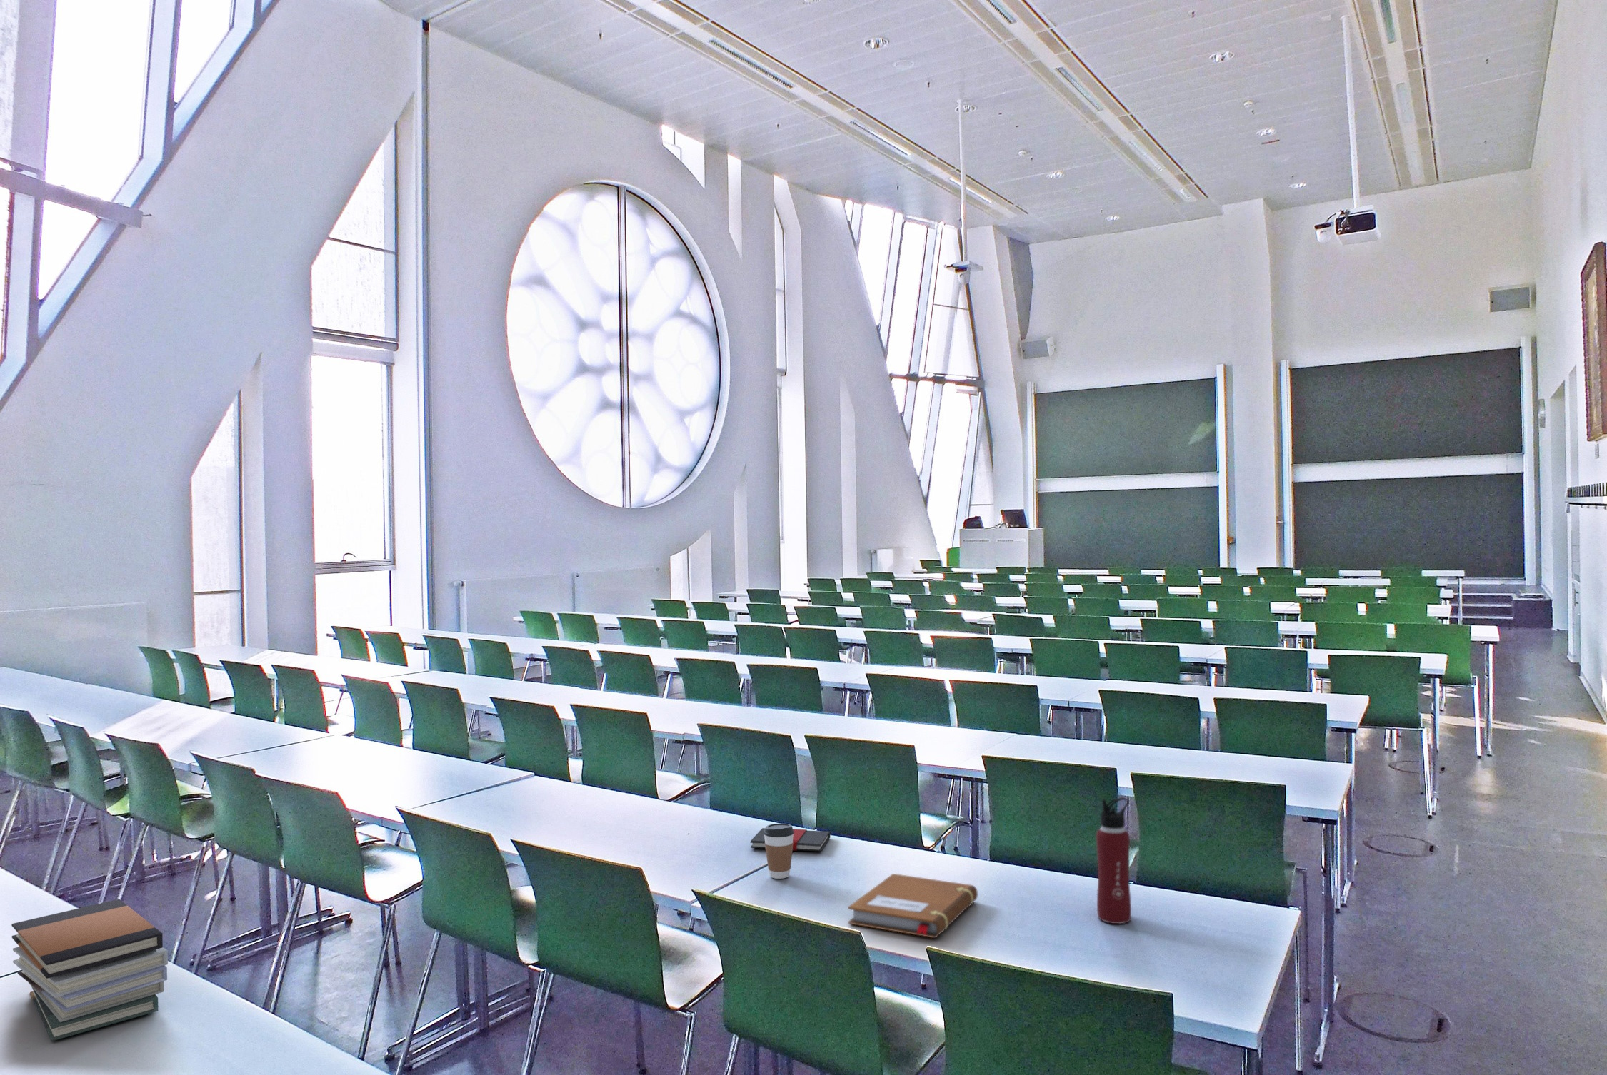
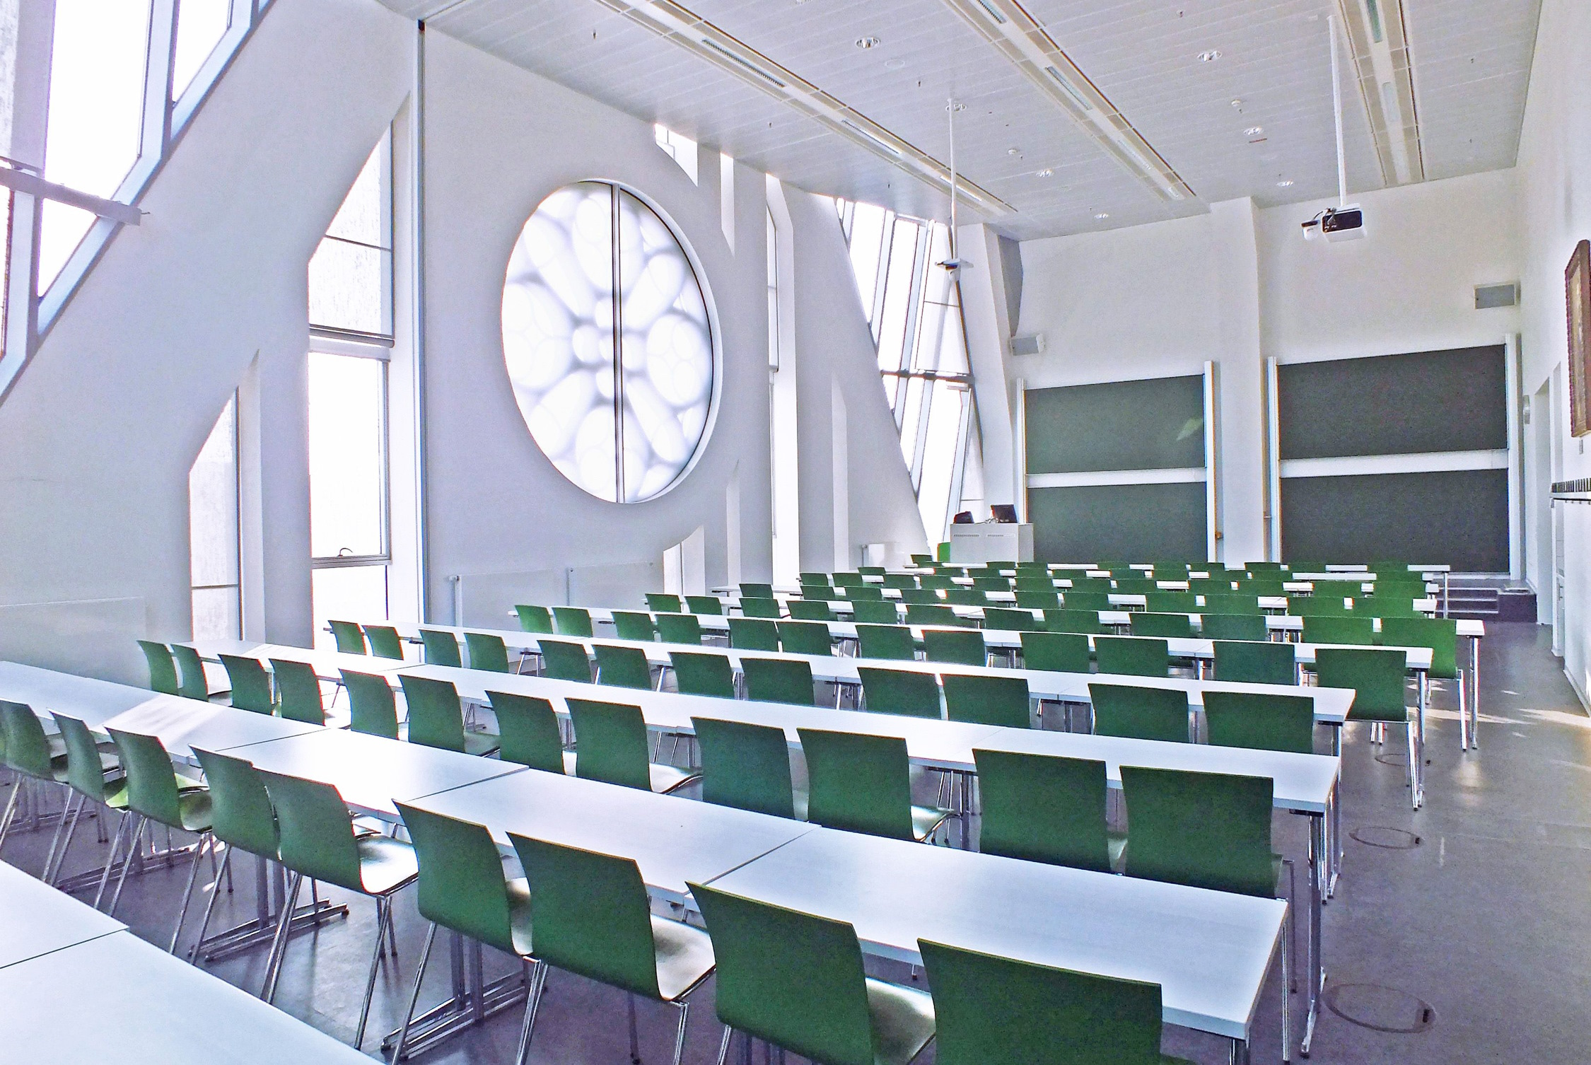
- book [750,828,832,852]
- notebook [847,873,978,938]
- book stack [11,899,168,1041]
- coffee cup [763,823,794,879]
- water bottle [1096,797,1132,924]
